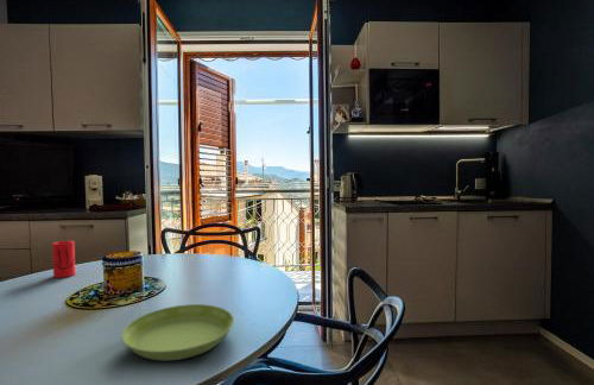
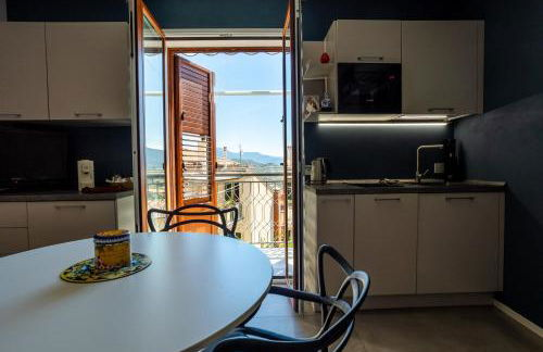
- saucer [120,303,235,361]
- cup [51,240,77,279]
